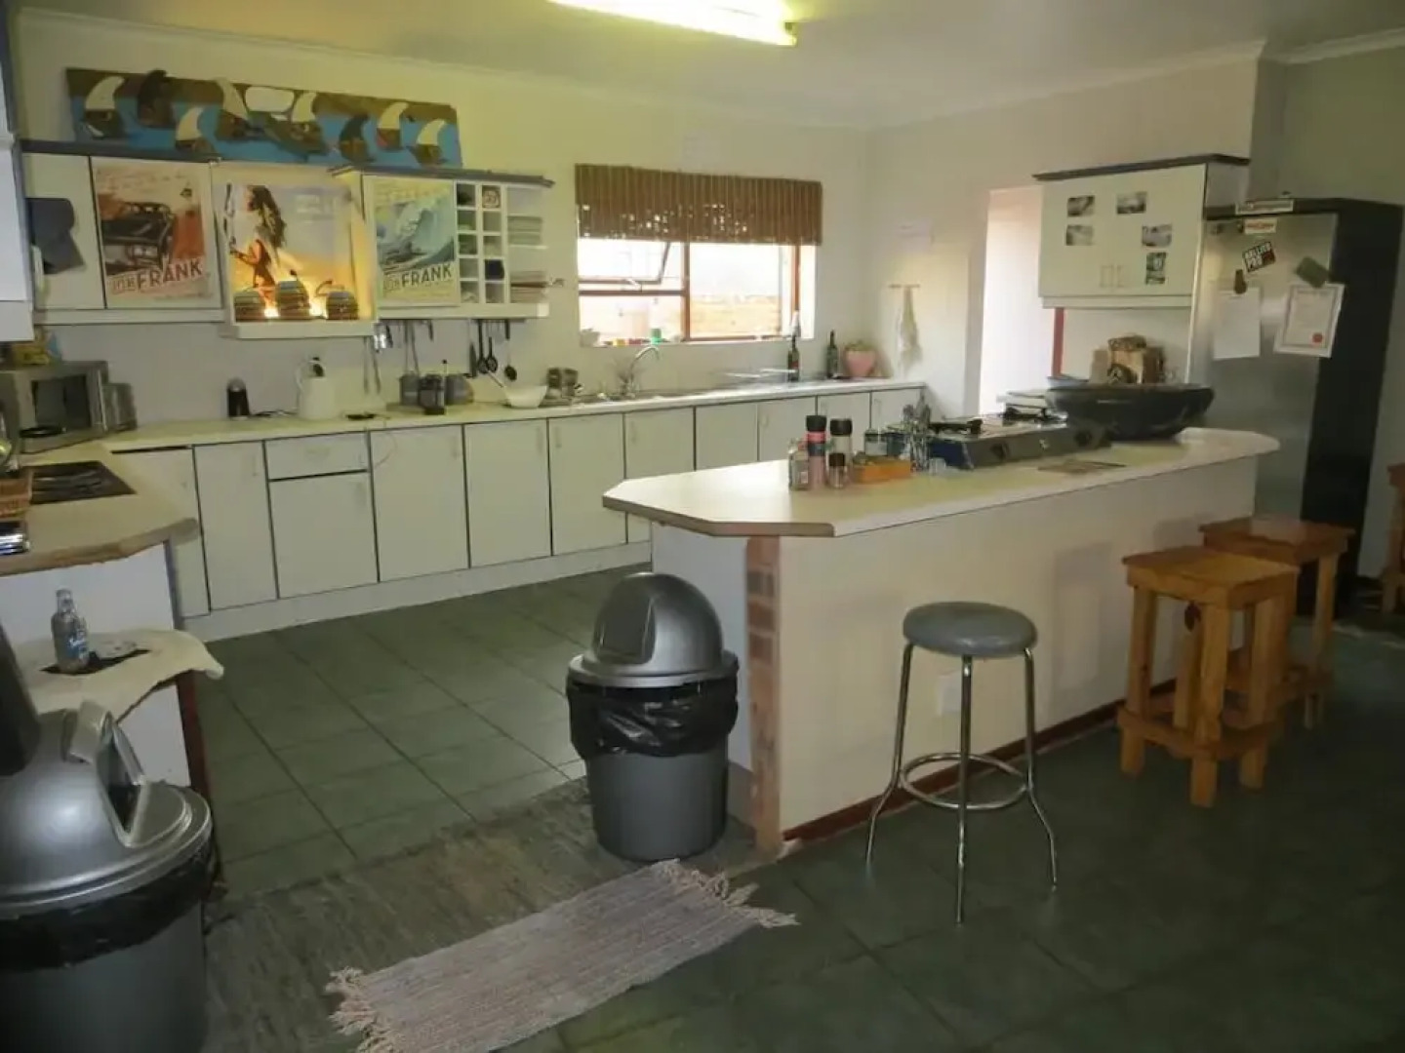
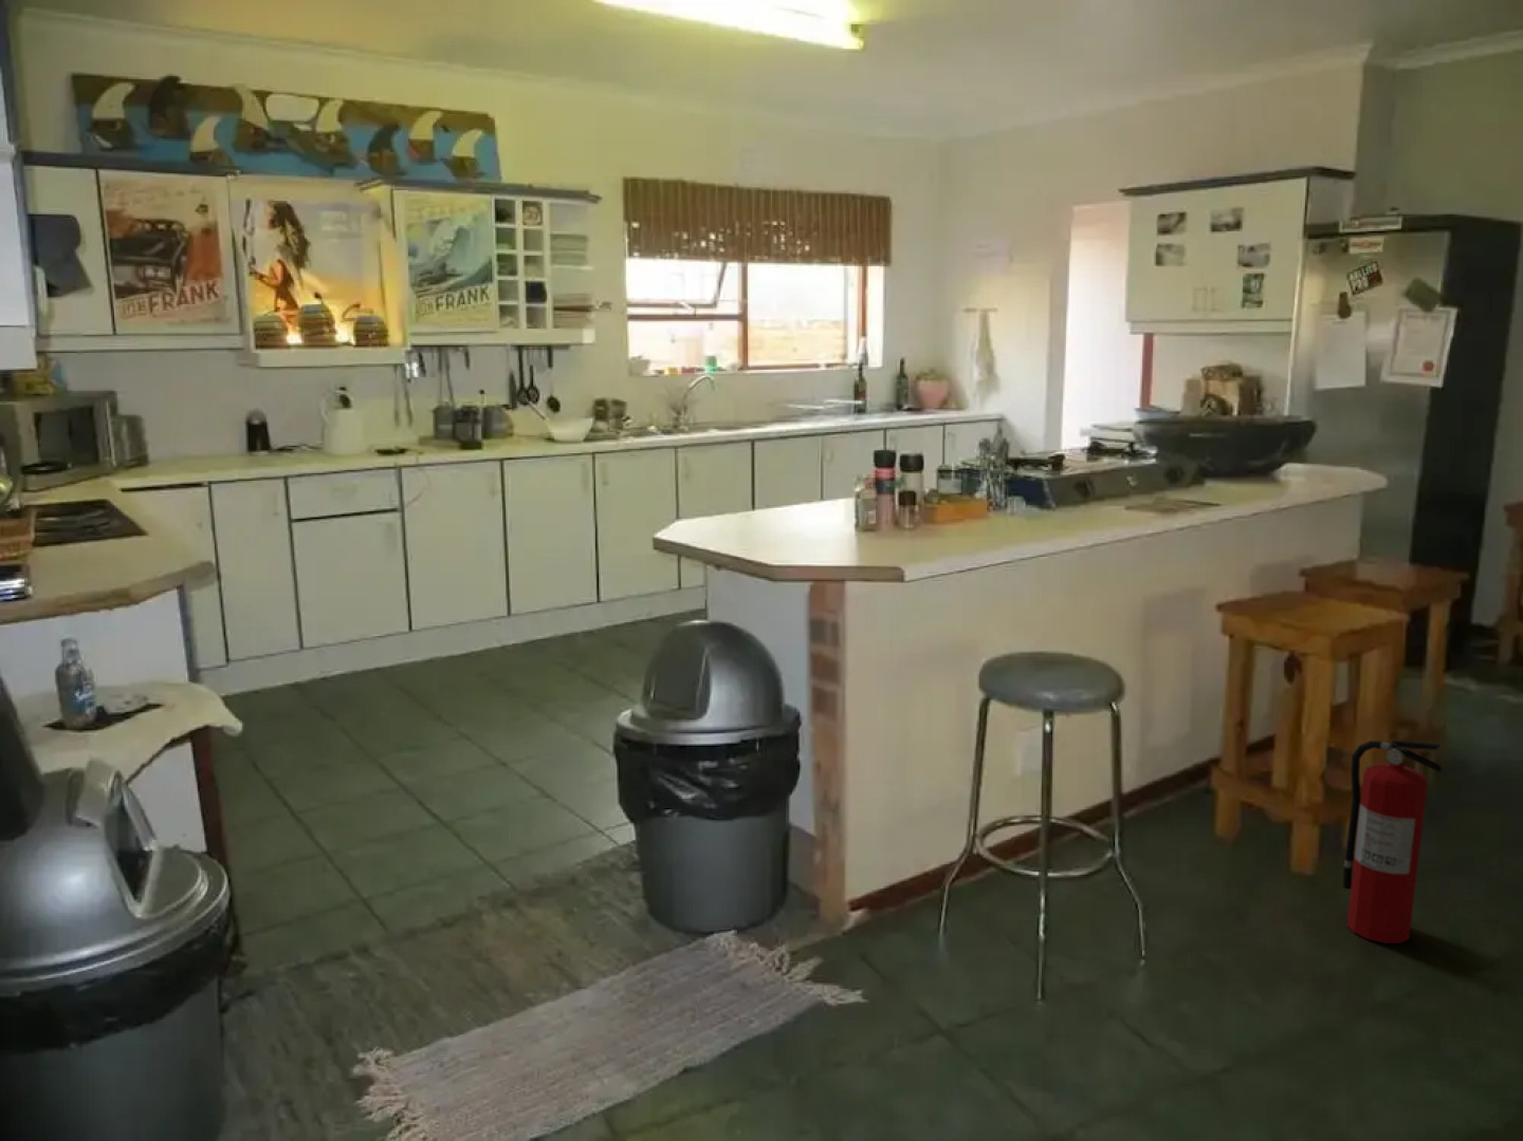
+ fire extinguisher [1342,738,1443,944]
